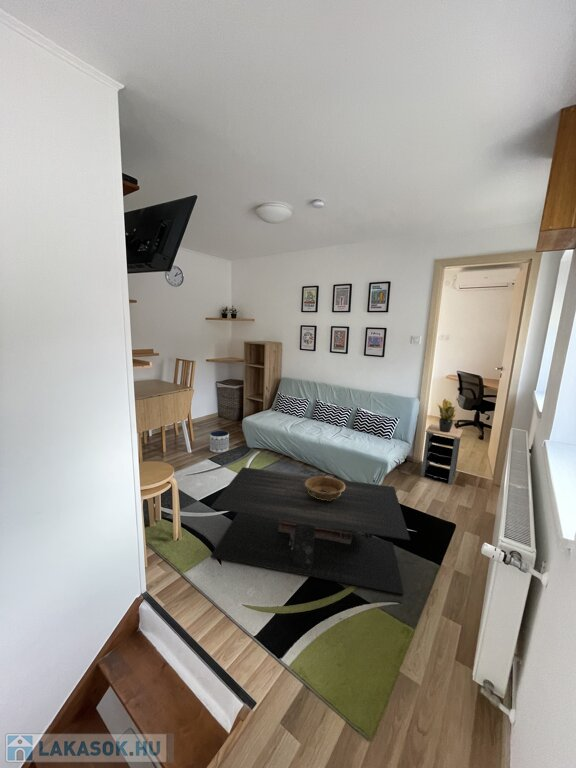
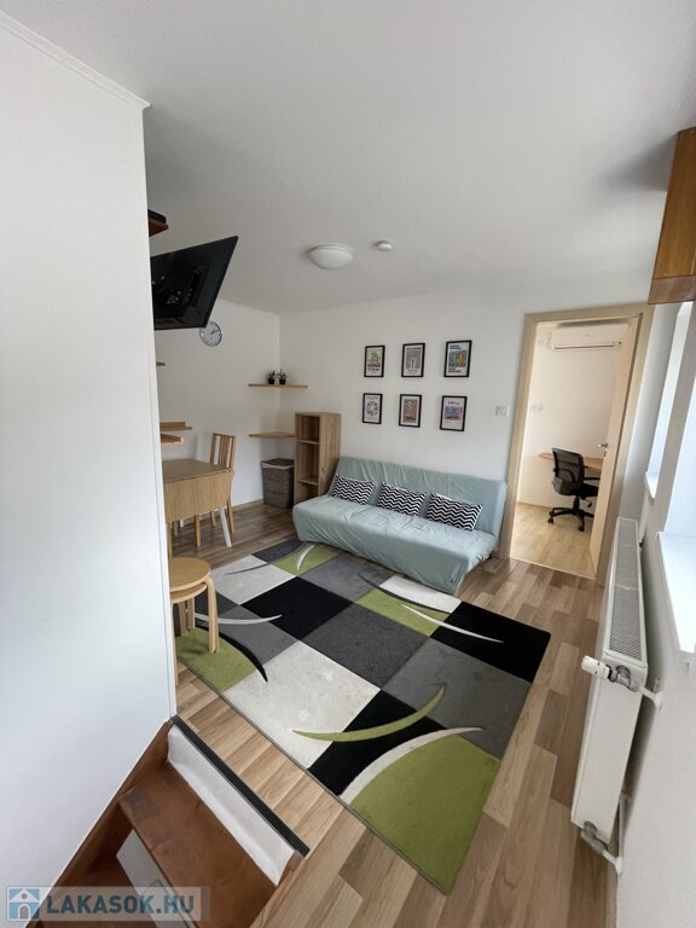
- side table [420,423,464,486]
- decorative bowl [305,475,345,501]
- coffee table [209,466,411,596]
- potted plant [435,398,459,433]
- planter [209,429,230,454]
